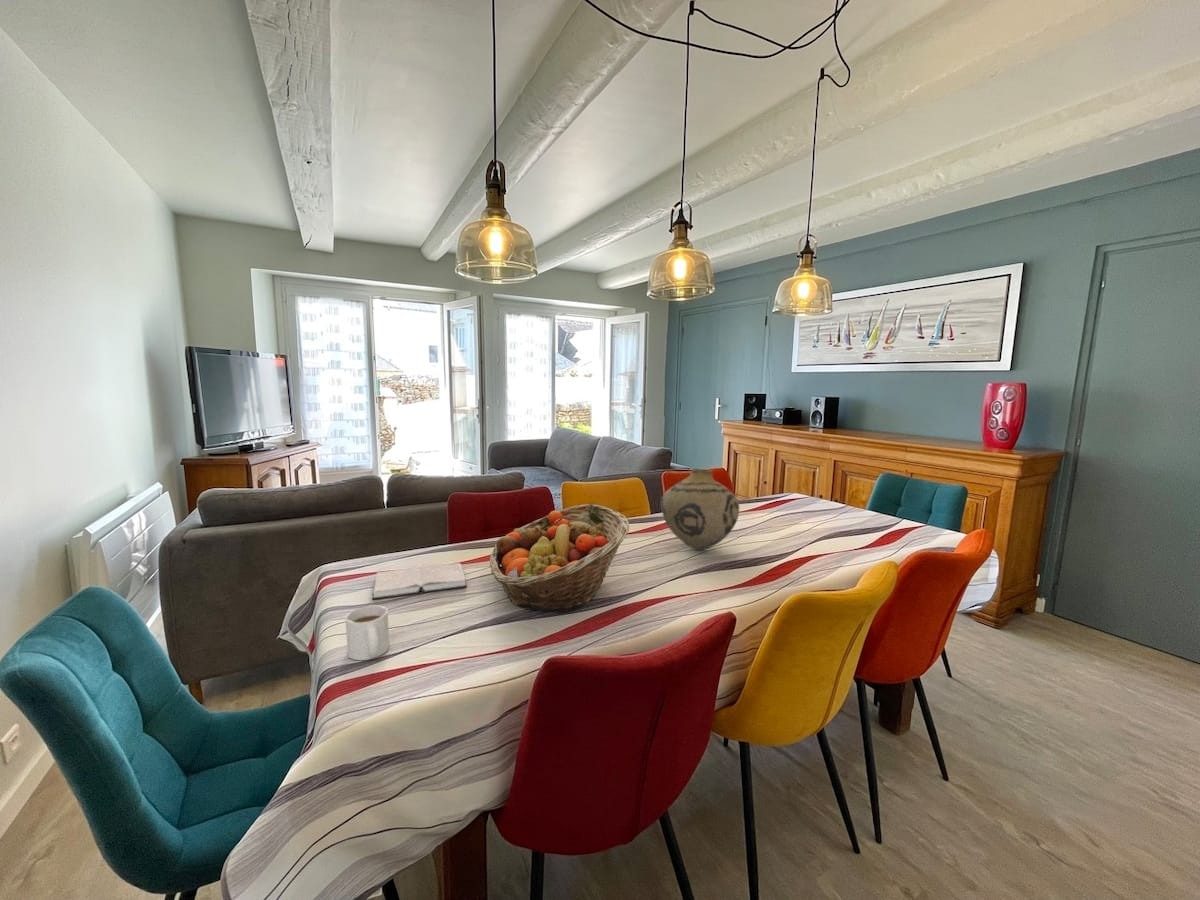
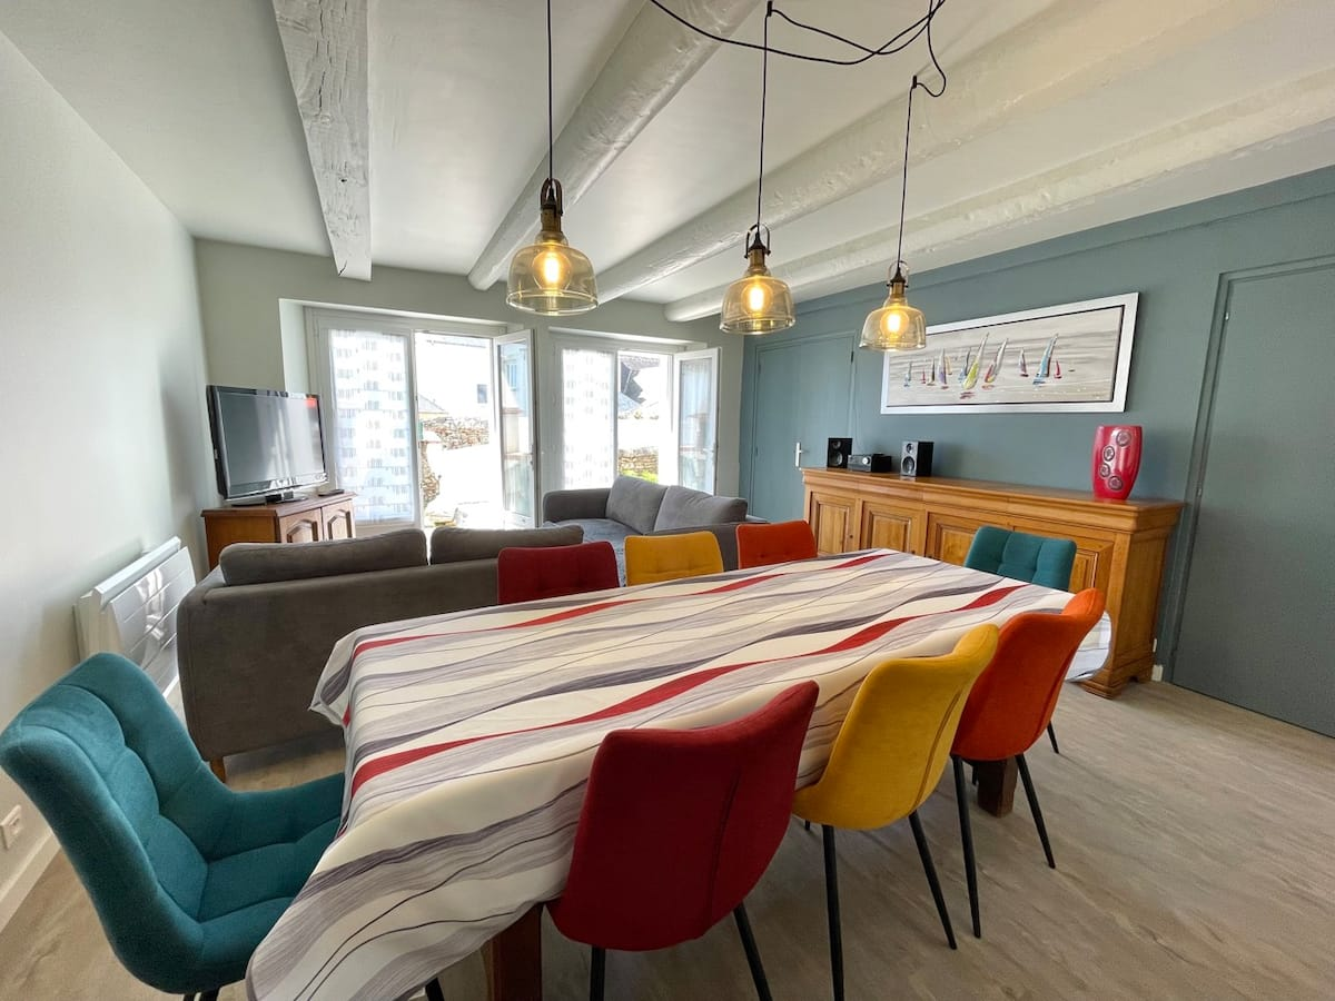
- mug [344,604,390,661]
- hardback book [371,562,468,601]
- vase [660,468,740,551]
- fruit basket [489,503,630,613]
